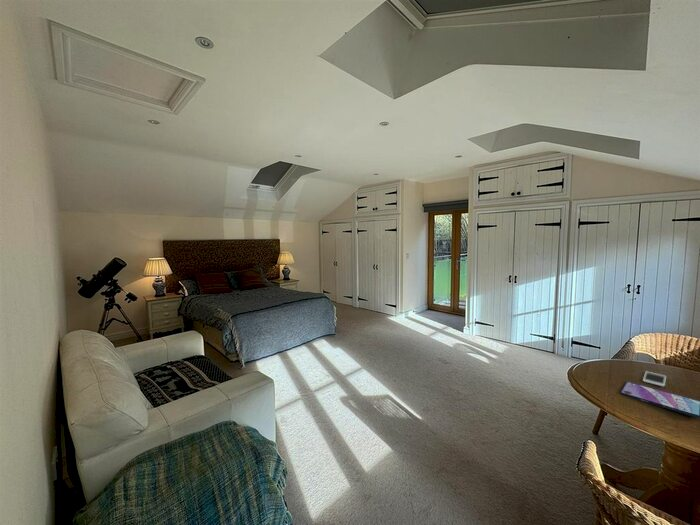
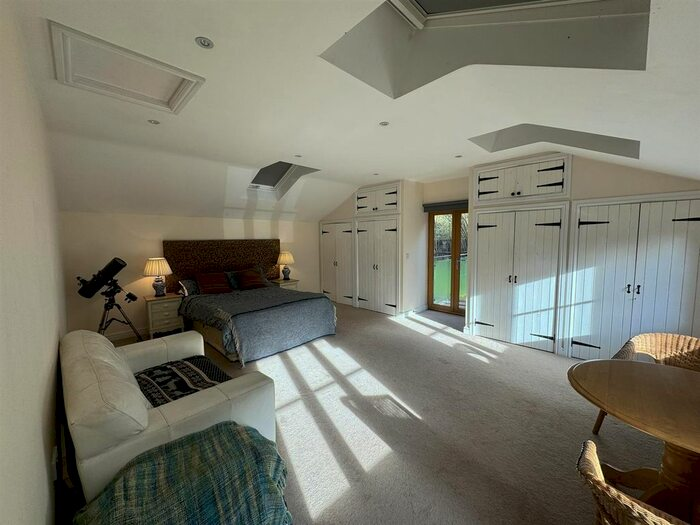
- video game case [620,380,700,419]
- cell phone [642,370,667,388]
